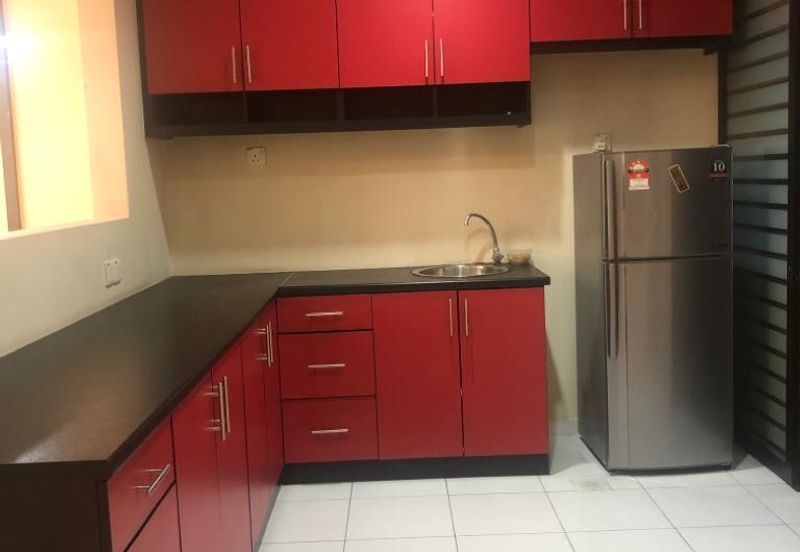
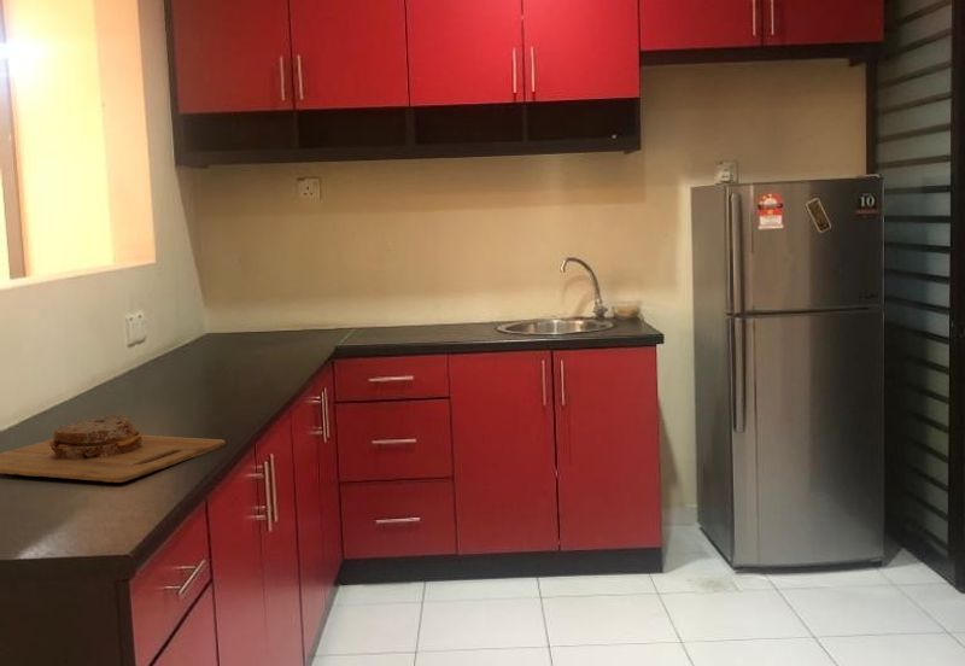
+ cutting board [0,414,226,484]
